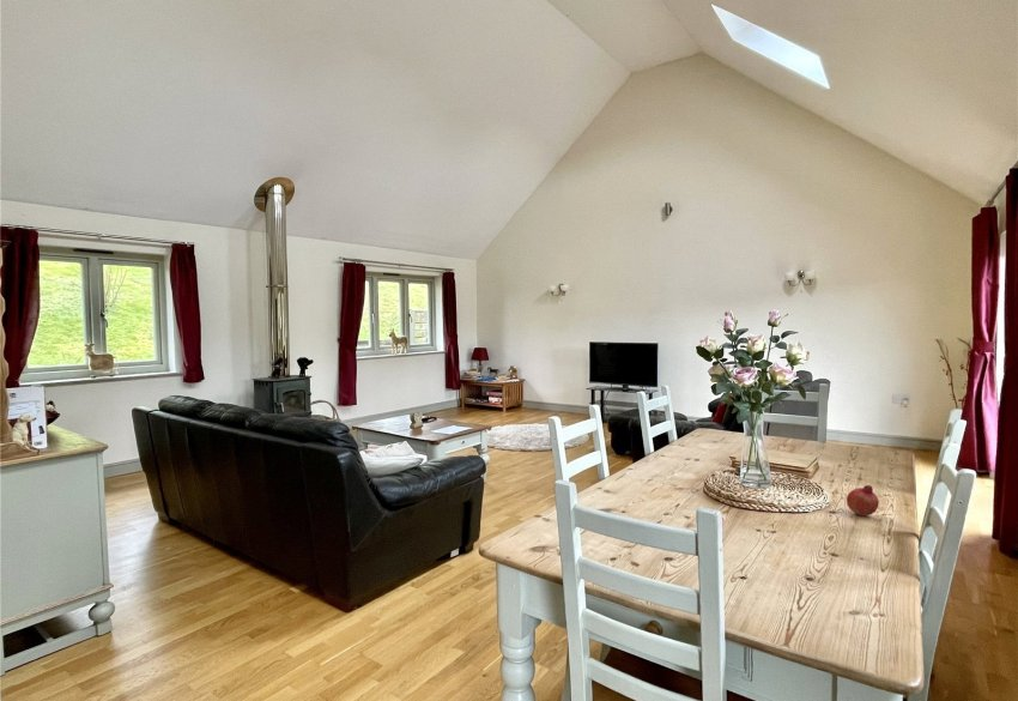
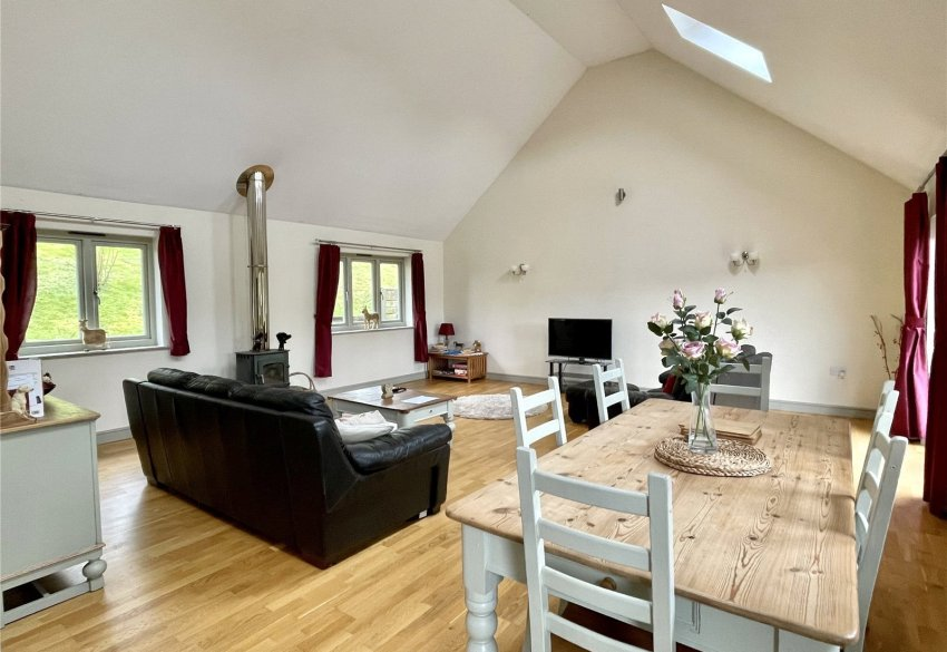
- fruit [846,484,880,516]
